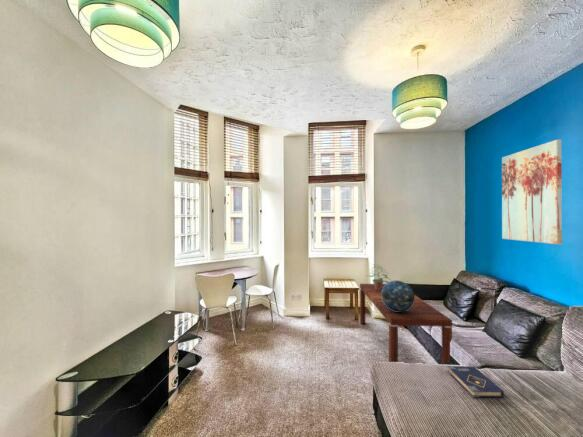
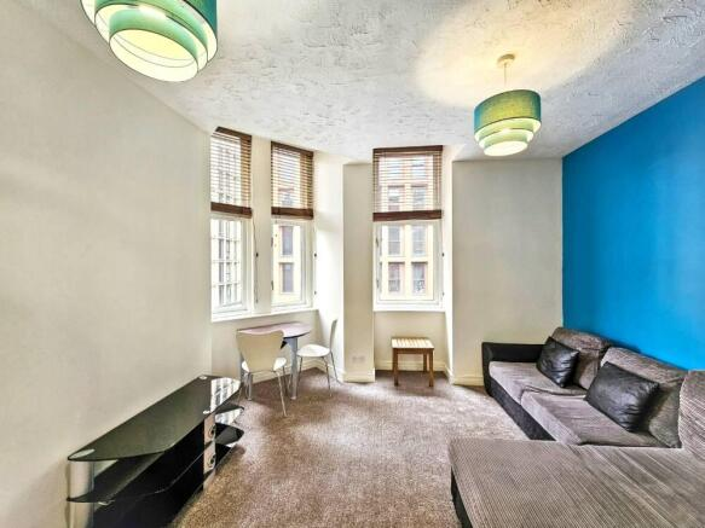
- coffee table [359,283,453,365]
- book [446,365,505,398]
- decorative sphere [381,279,415,312]
- wall art [501,138,563,245]
- potted plant [367,263,390,290]
